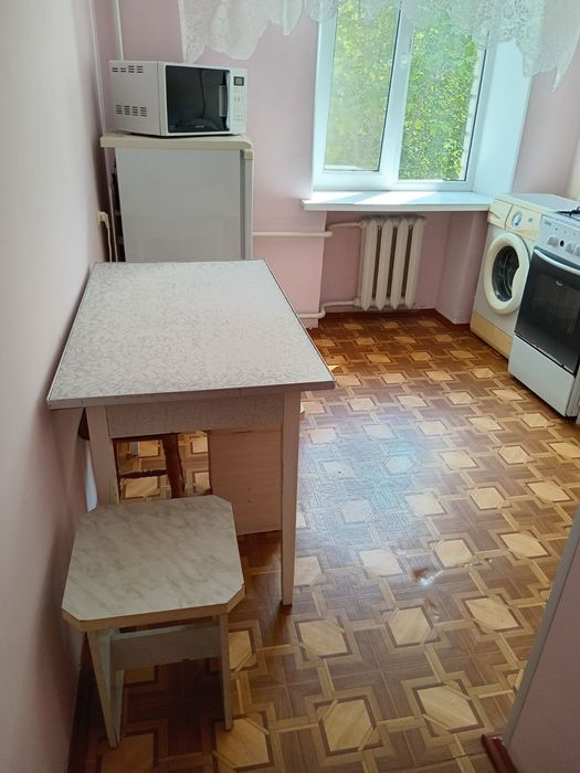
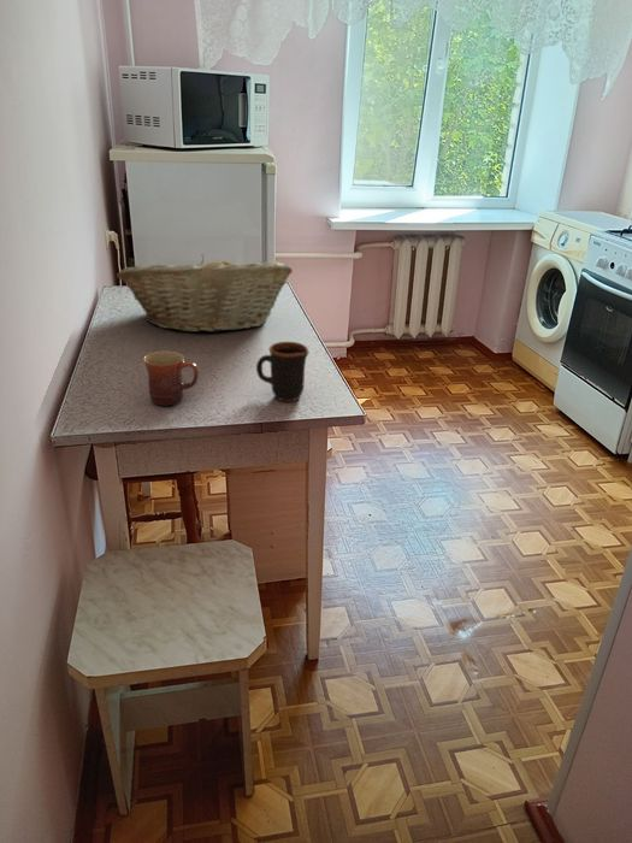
+ fruit basket [116,253,294,334]
+ mug [142,350,200,407]
+ mug [255,341,309,403]
